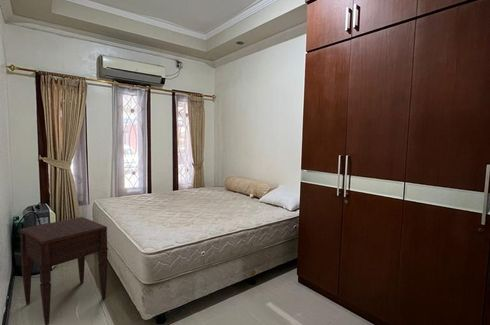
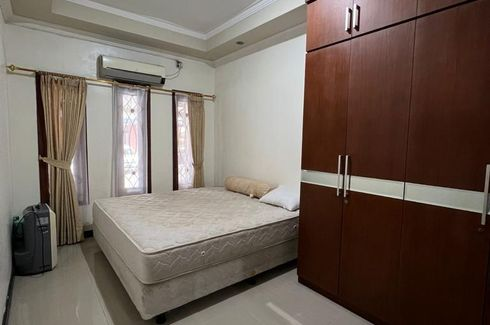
- nightstand [18,216,109,325]
